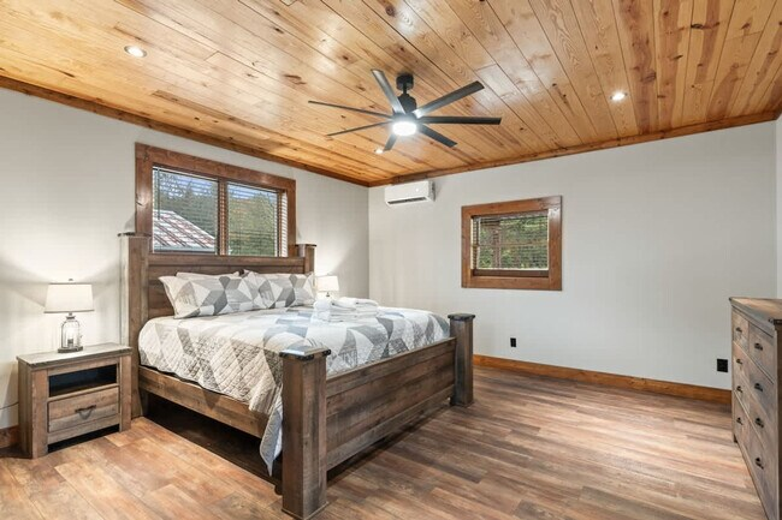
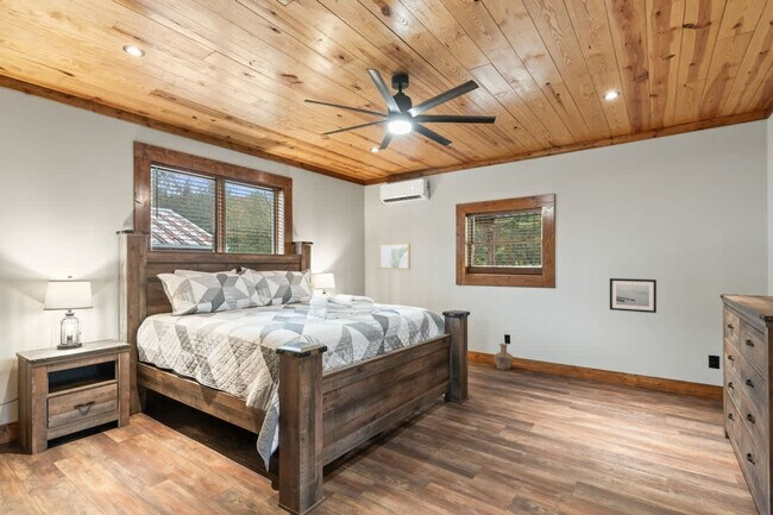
+ vase [492,343,515,371]
+ wall art [378,241,411,271]
+ wall art [609,277,658,314]
